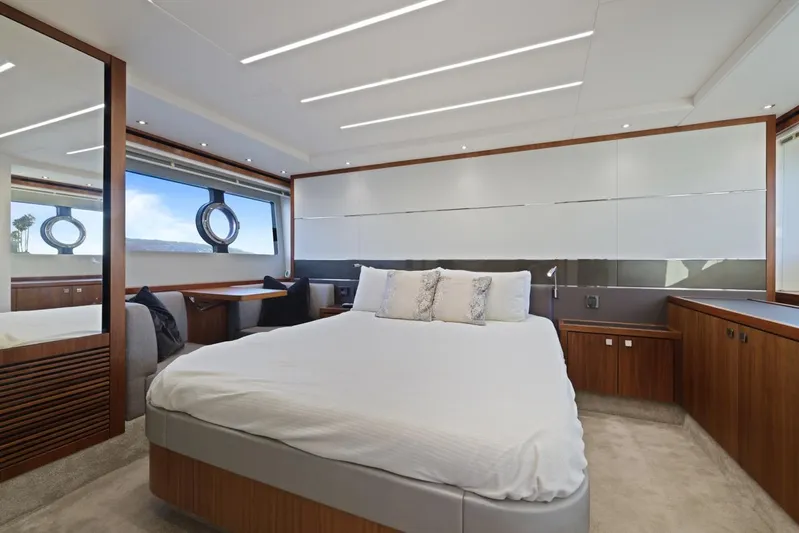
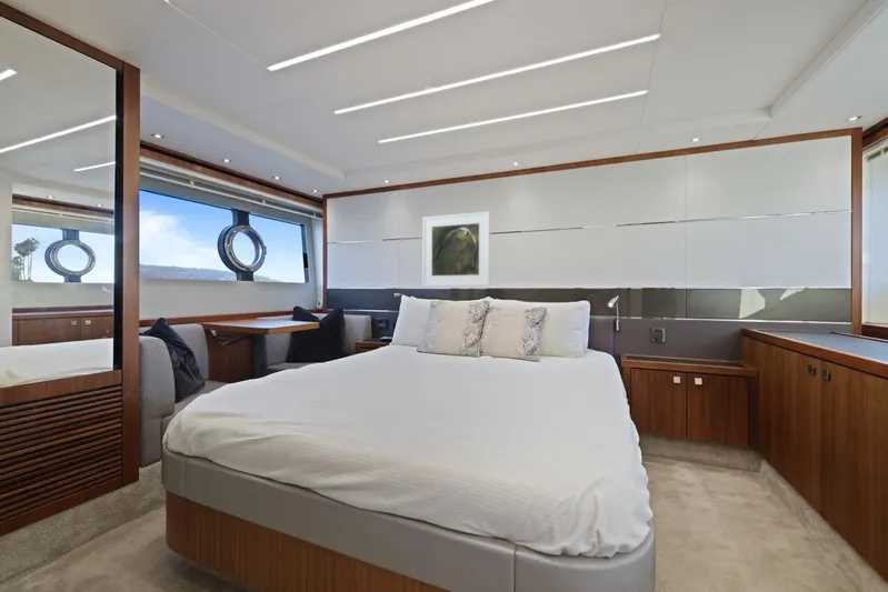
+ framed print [421,210,491,288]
